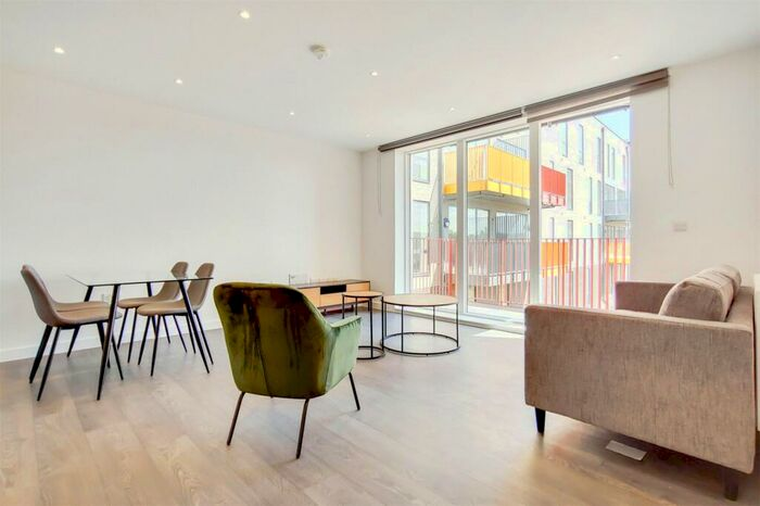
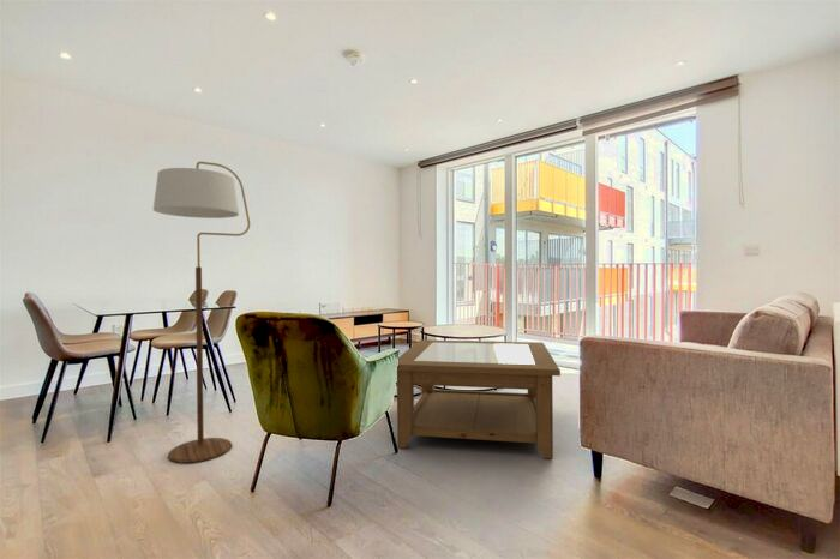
+ floor lamp [152,161,251,464]
+ coffee table [396,338,562,459]
